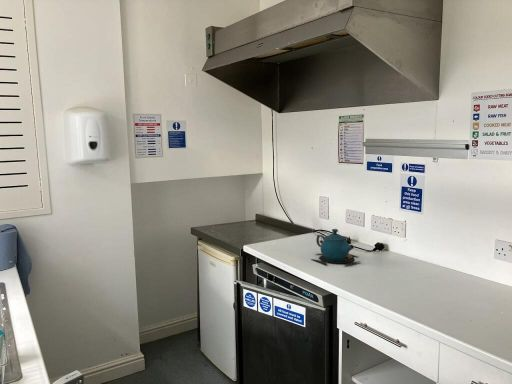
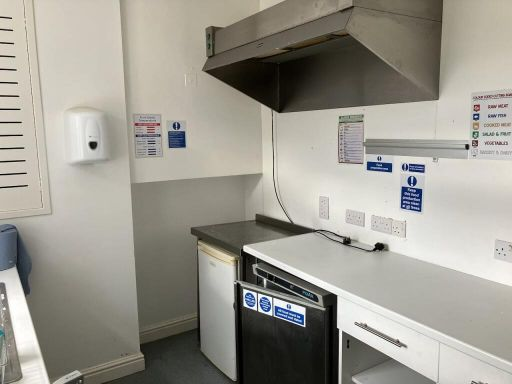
- teapot [310,228,363,266]
